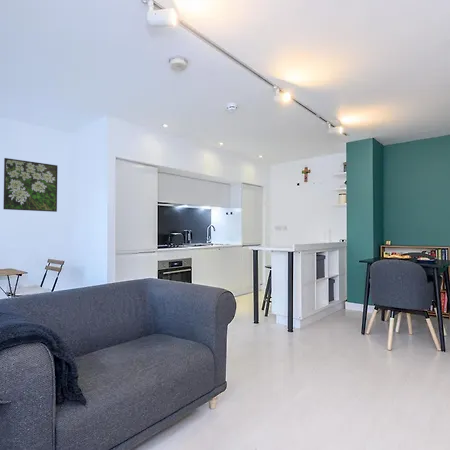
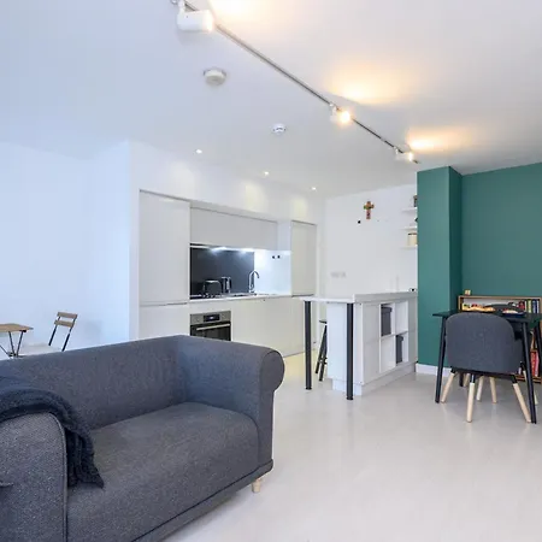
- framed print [2,157,59,213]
